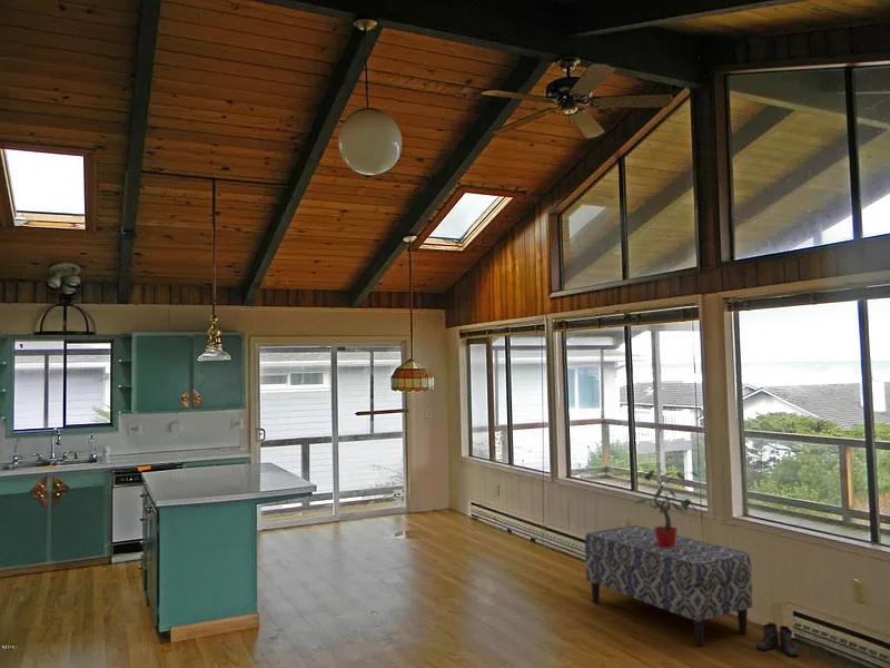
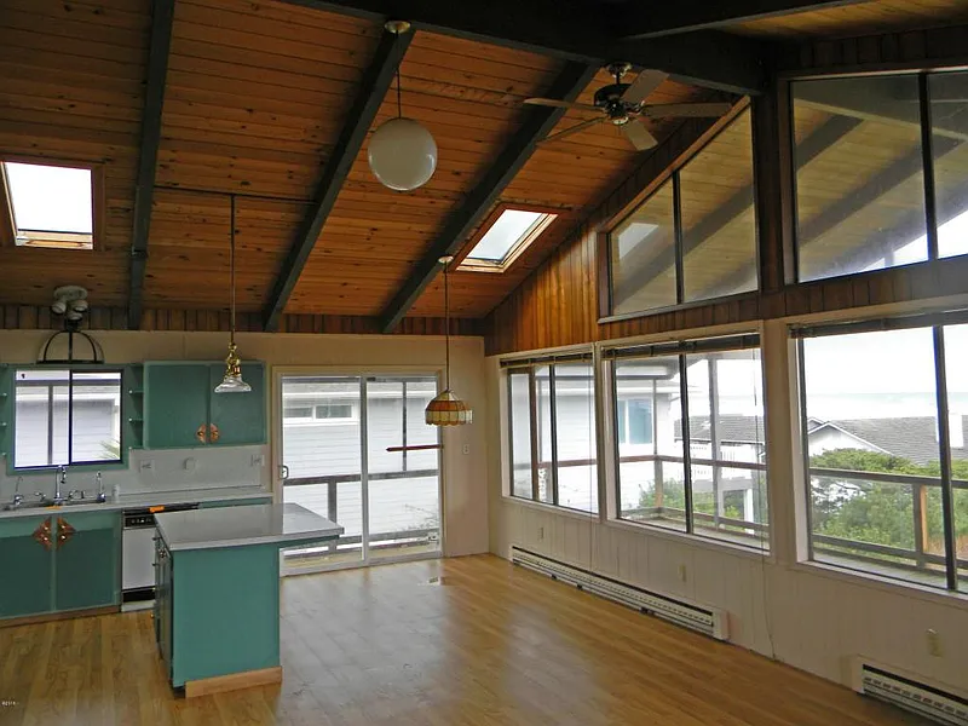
- boots [755,621,801,658]
- bench [584,524,753,647]
- potted plant [624,468,702,548]
